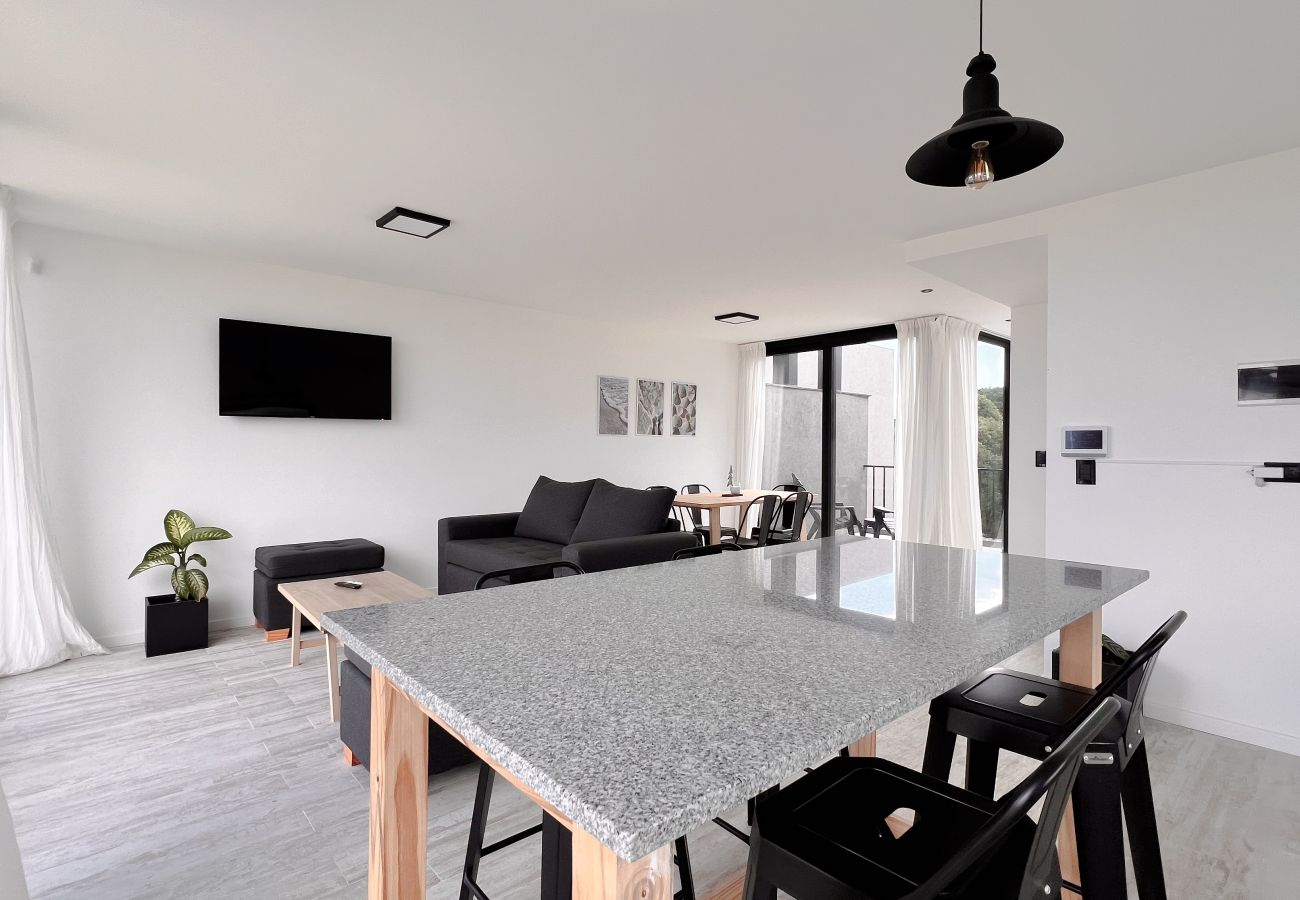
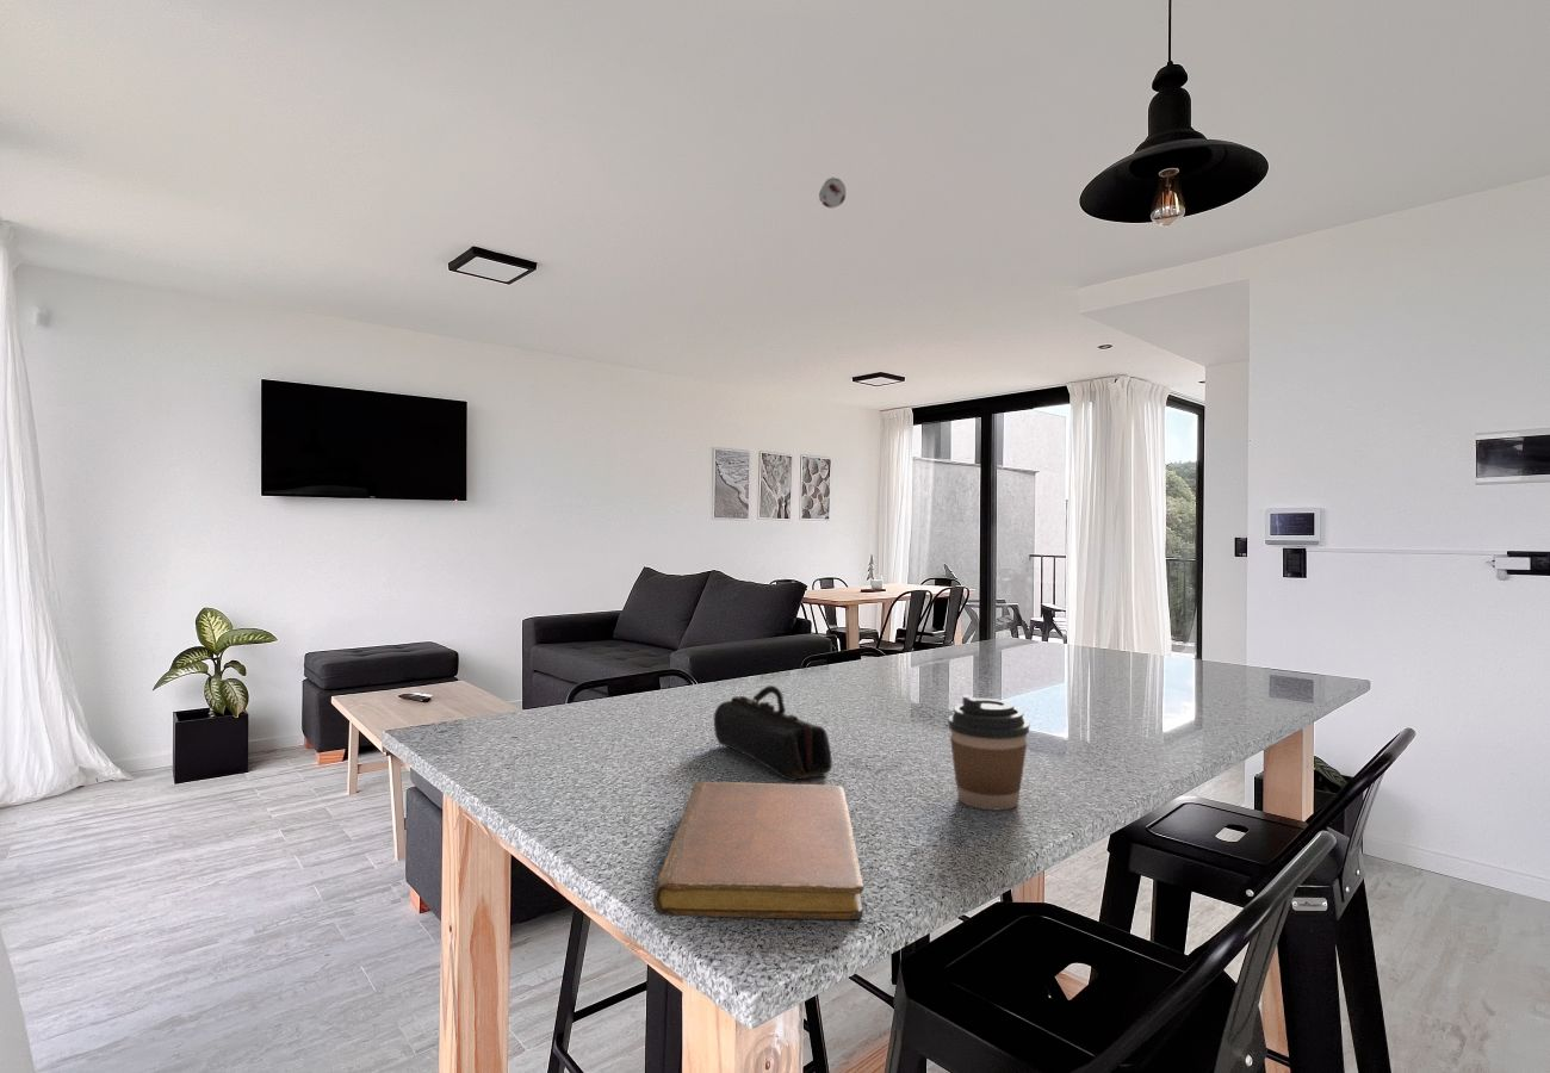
+ pencil case [713,684,833,782]
+ smoke detector [818,176,848,210]
+ notebook [652,781,864,920]
+ coffee cup [947,694,1030,811]
